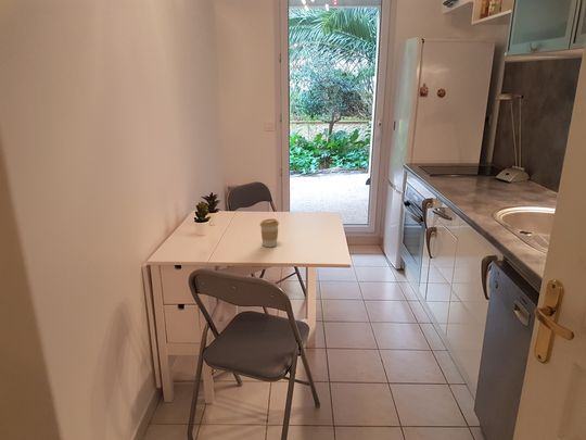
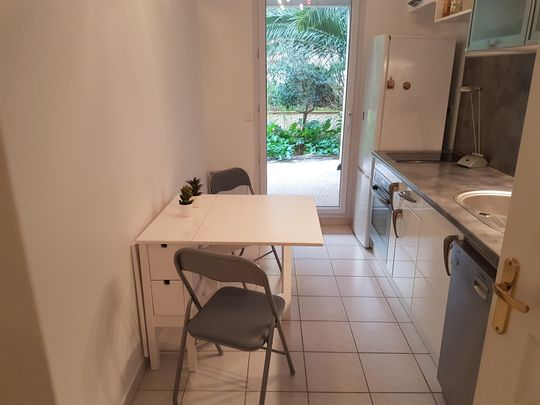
- coffee cup [259,217,280,248]
